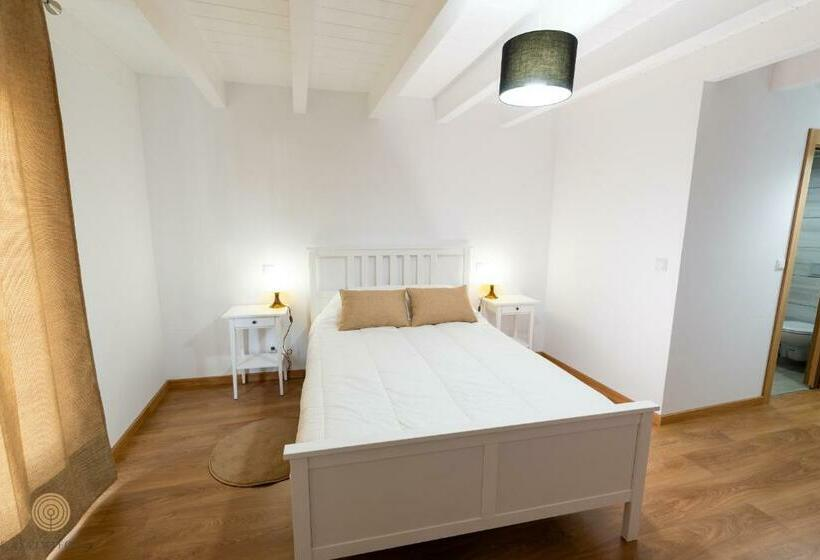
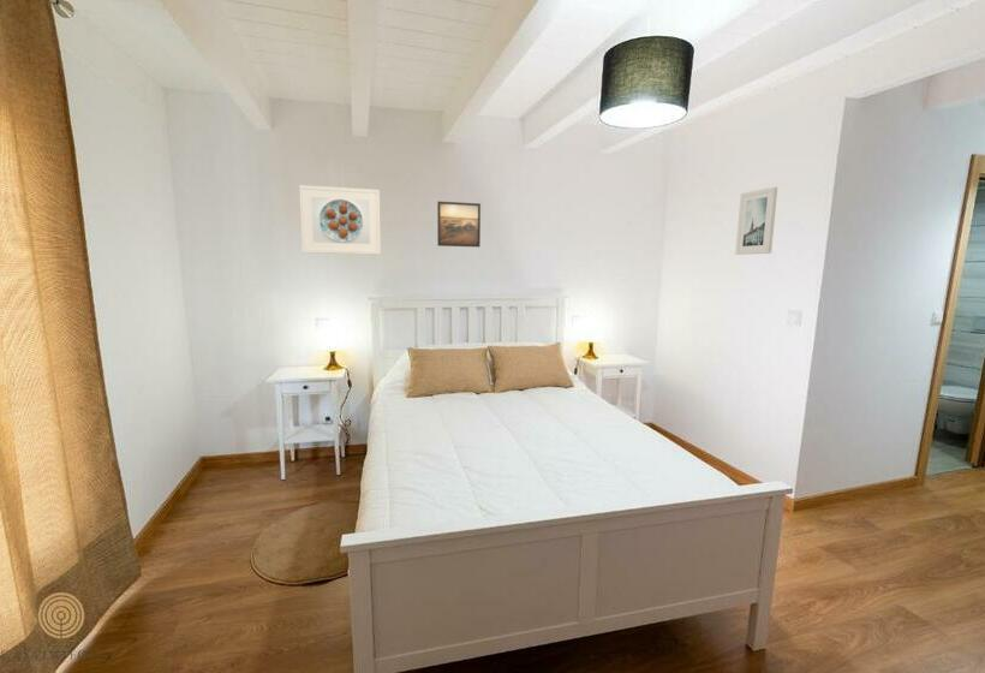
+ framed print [298,184,382,256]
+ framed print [436,201,482,248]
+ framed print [734,186,778,256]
